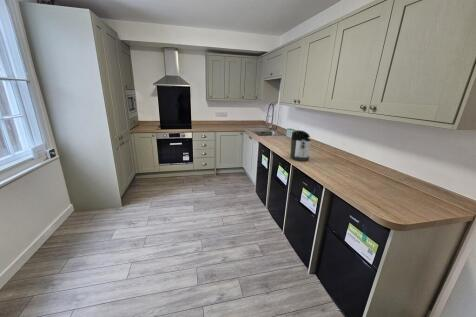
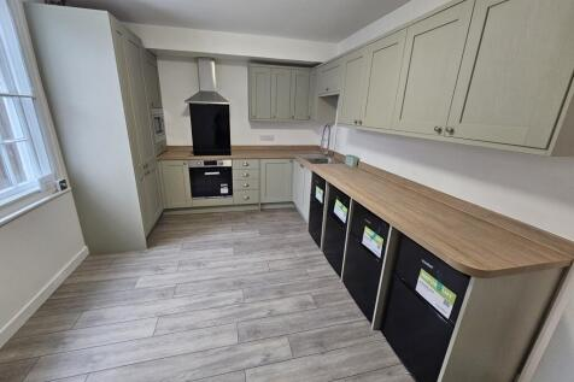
- coffee maker [289,129,312,162]
